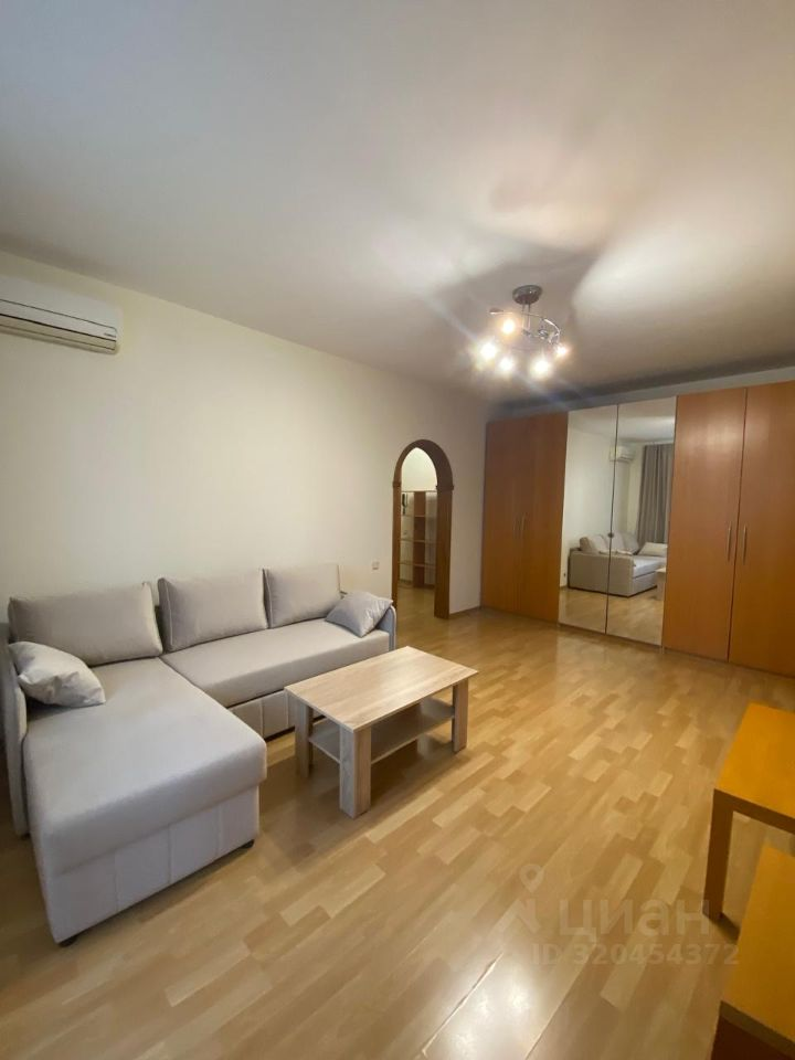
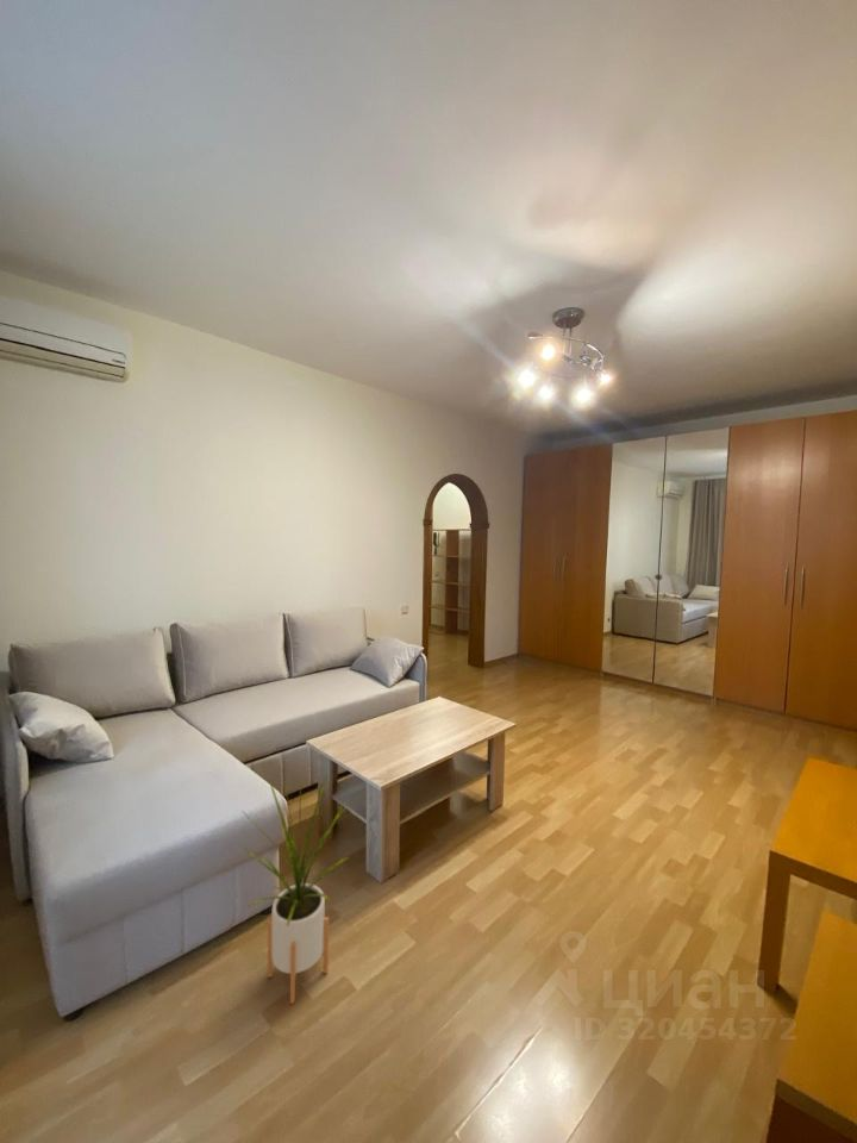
+ house plant [242,770,354,1005]
